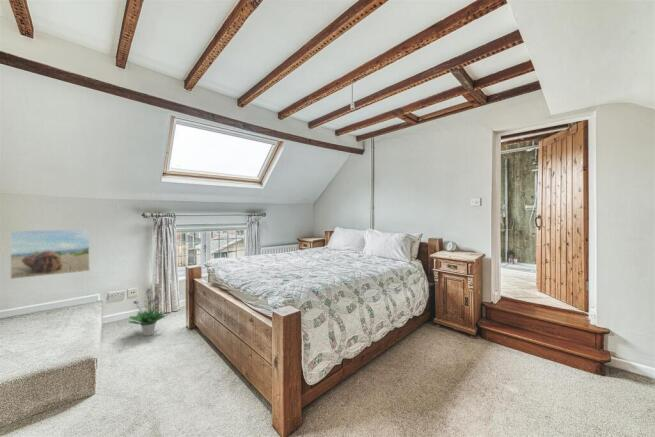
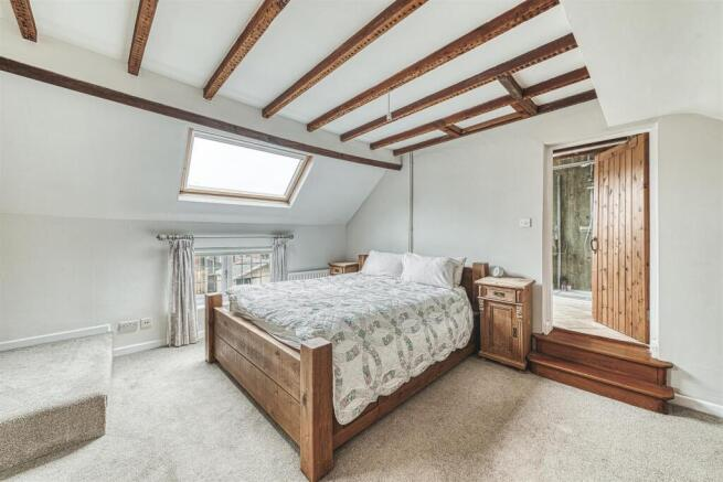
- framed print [9,228,91,280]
- potted plant [128,287,170,337]
